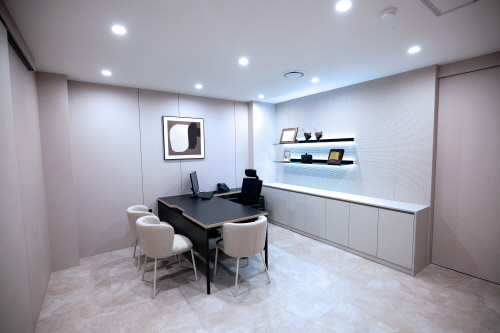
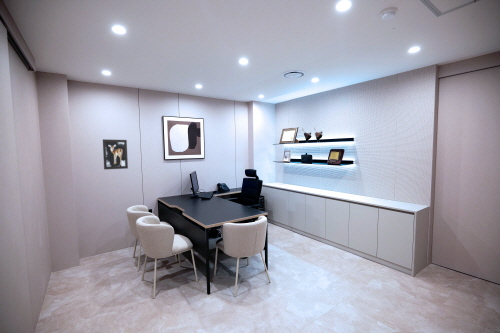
+ wall art [102,138,129,170]
